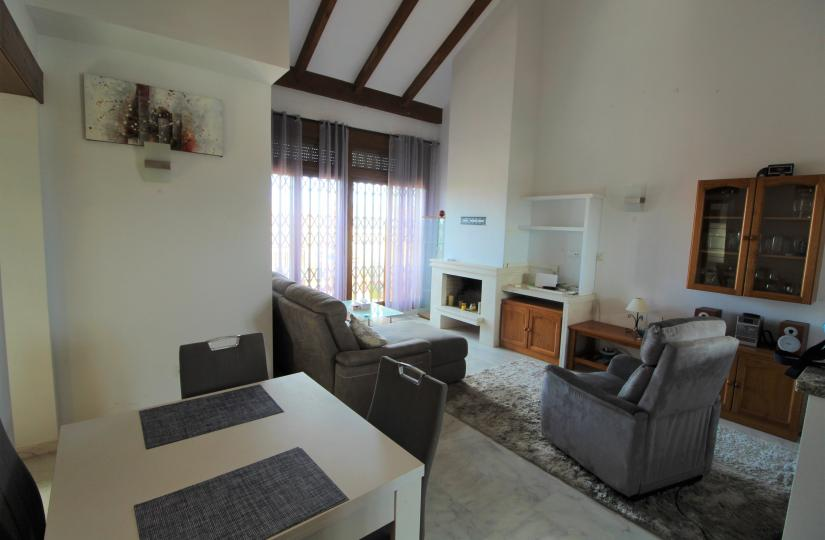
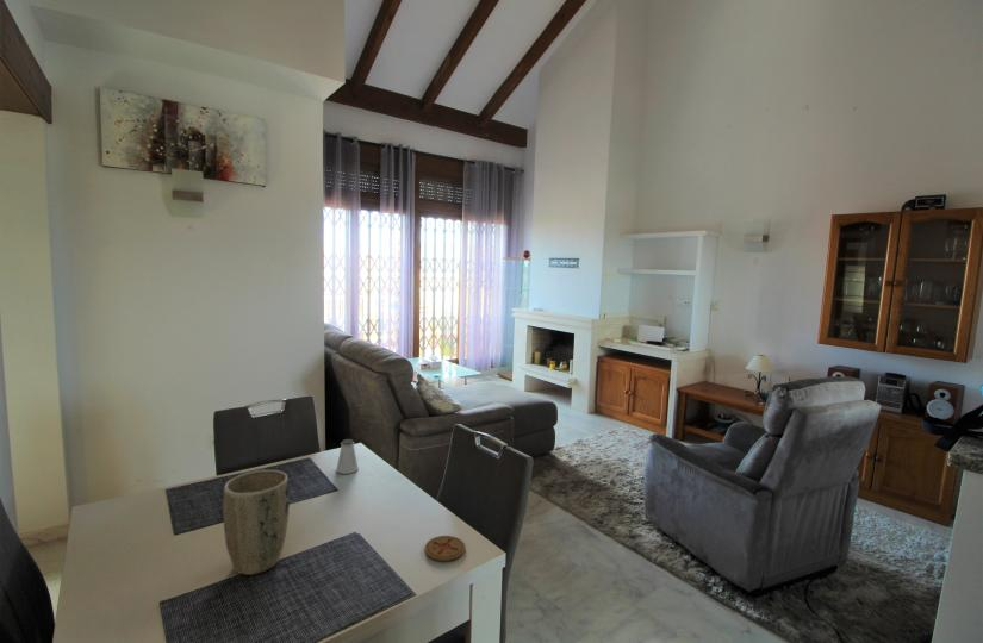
+ plant pot [222,469,291,576]
+ coaster [424,535,466,562]
+ saltshaker [335,438,360,475]
